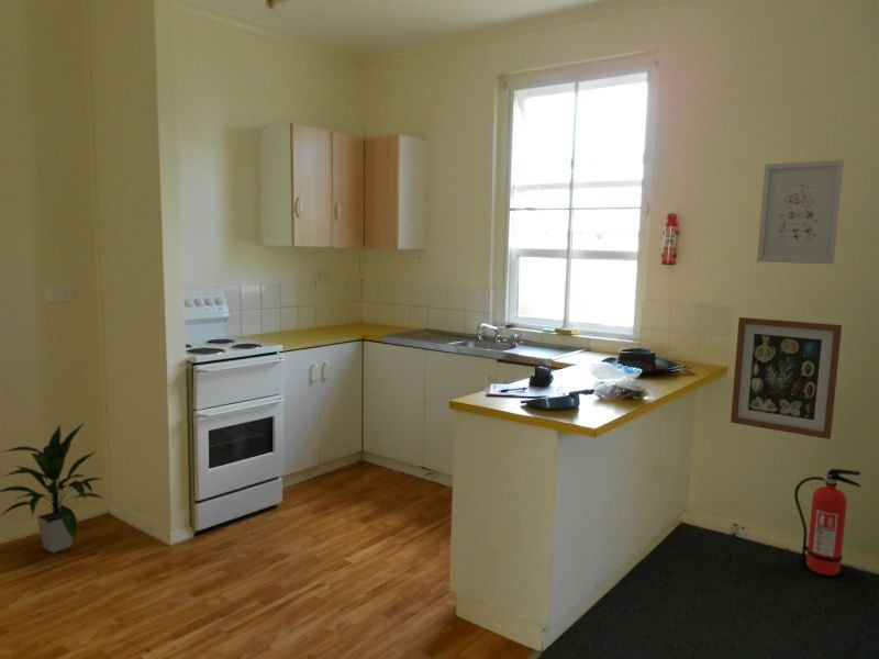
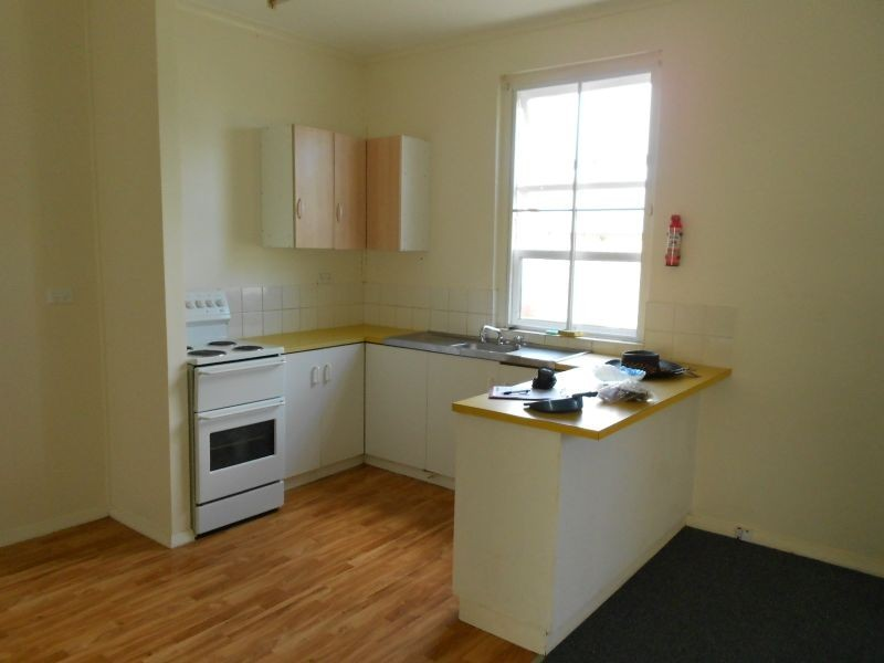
- indoor plant [0,422,105,554]
- fire extinguisher [793,467,861,577]
- wall art [756,158,845,265]
- wall art [730,316,843,440]
